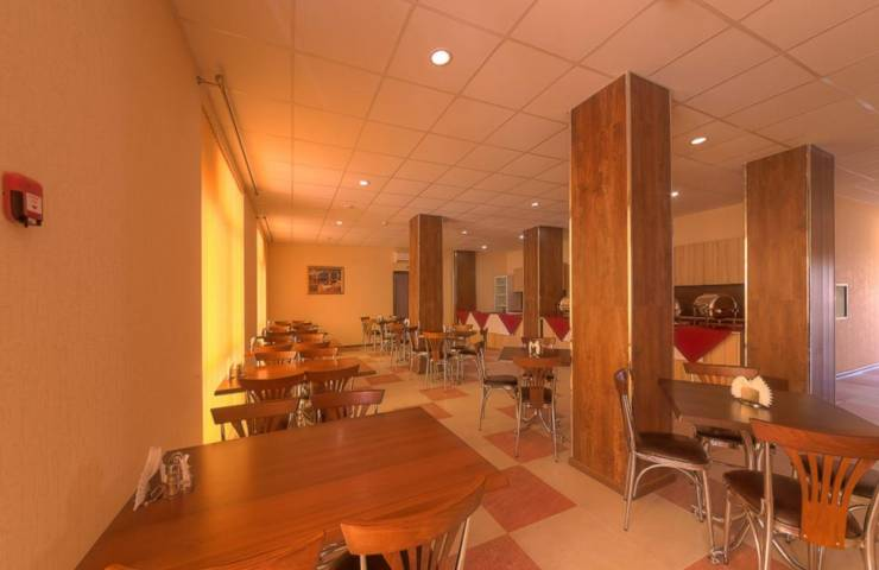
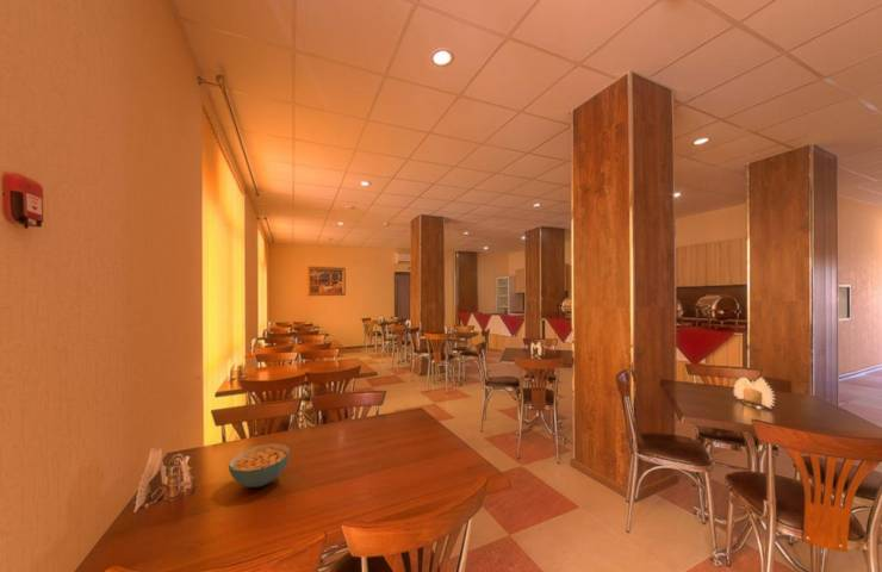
+ cereal bowl [228,442,291,489]
